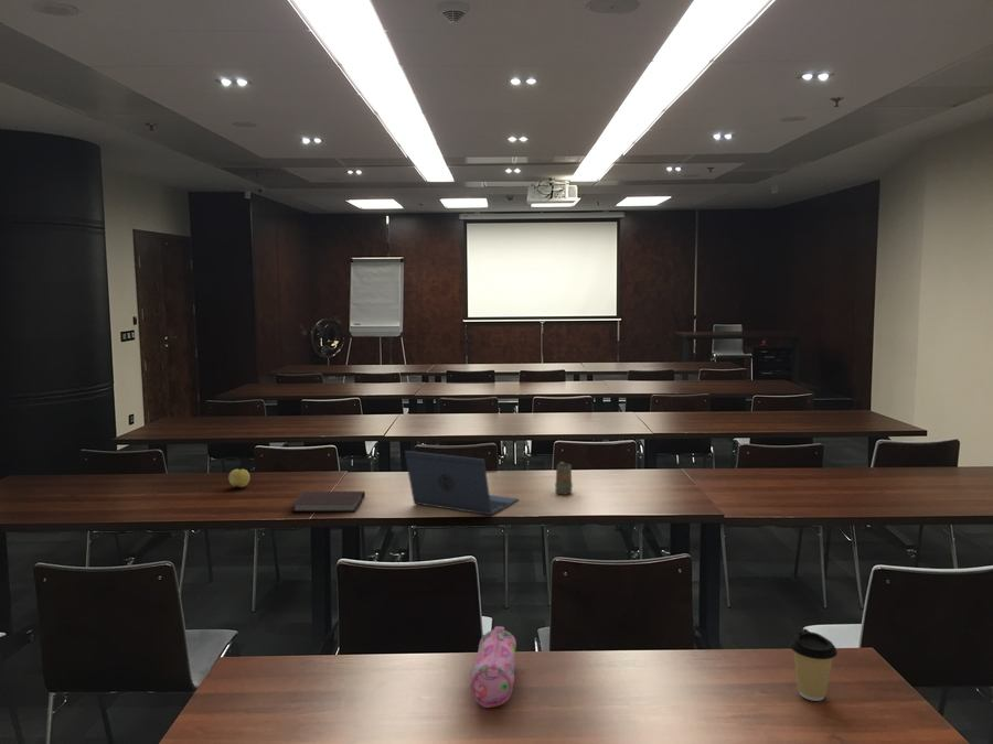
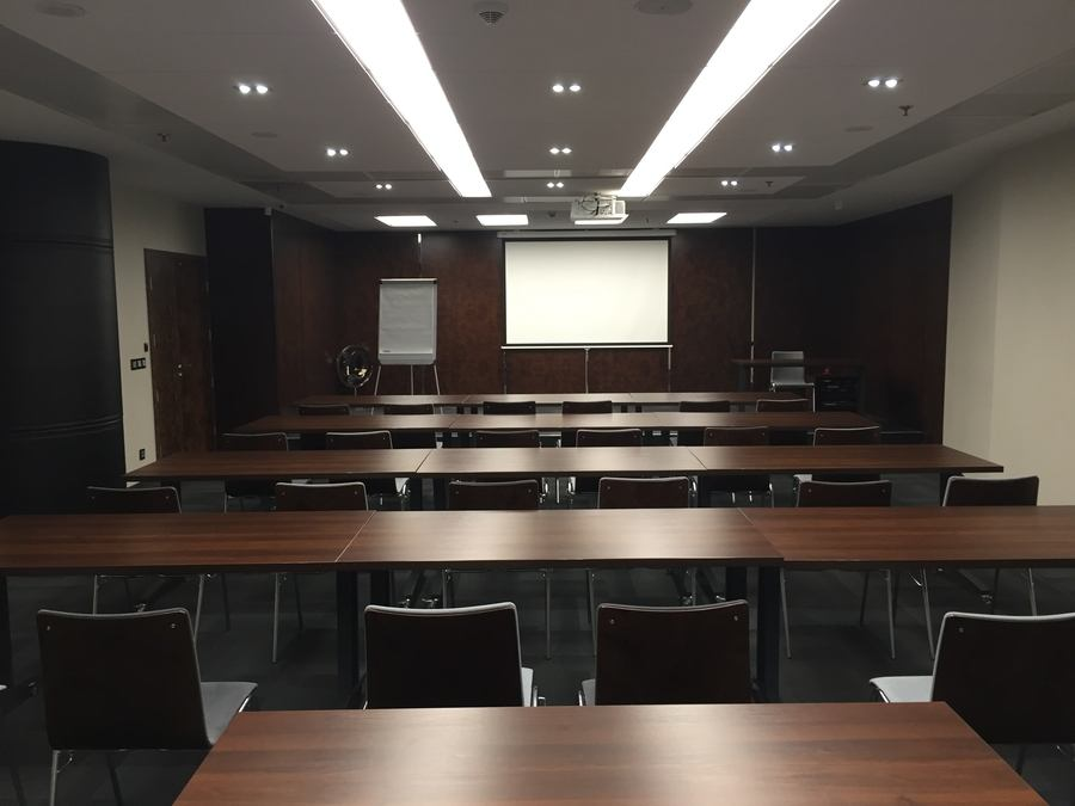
- notebook [290,490,366,513]
- apple [227,468,250,488]
- coffee cup [789,630,839,702]
- laptop [404,450,520,516]
- mug [554,461,574,496]
- pencil case [470,626,517,709]
